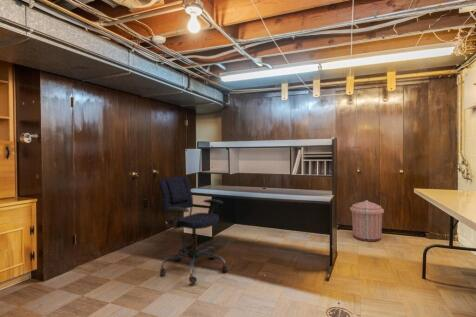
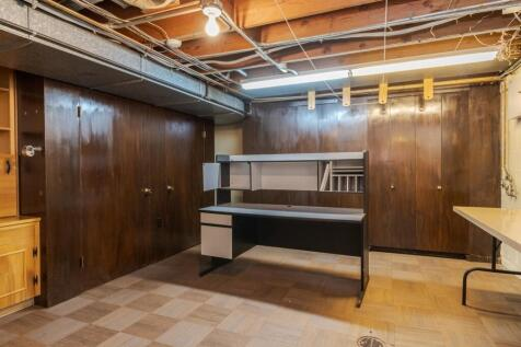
- office chair [157,176,229,285]
- trash can [349,199,385,242]
